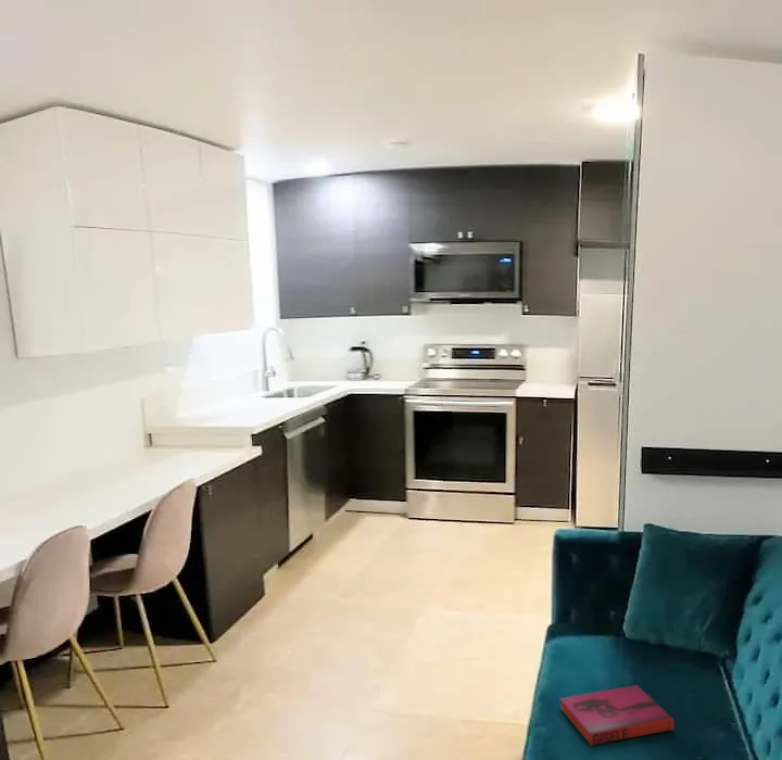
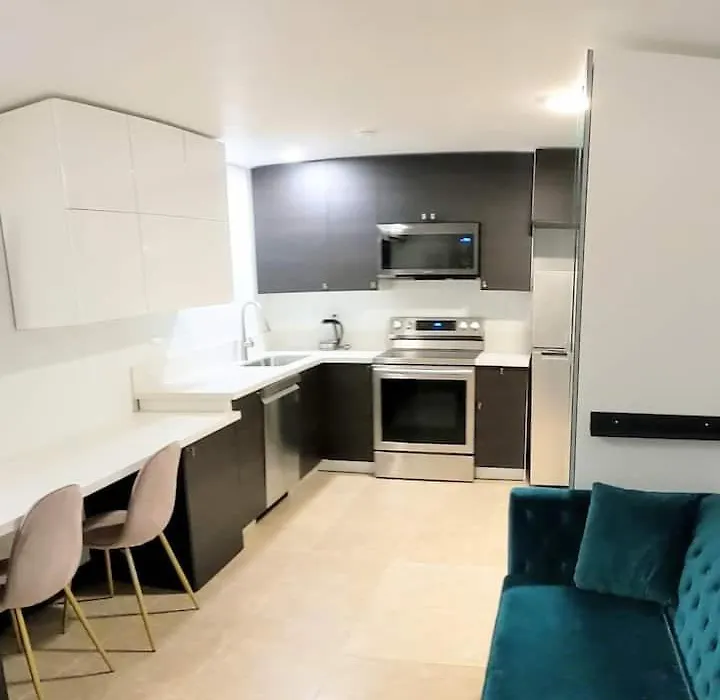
- hardback book [559,684,674,747]
